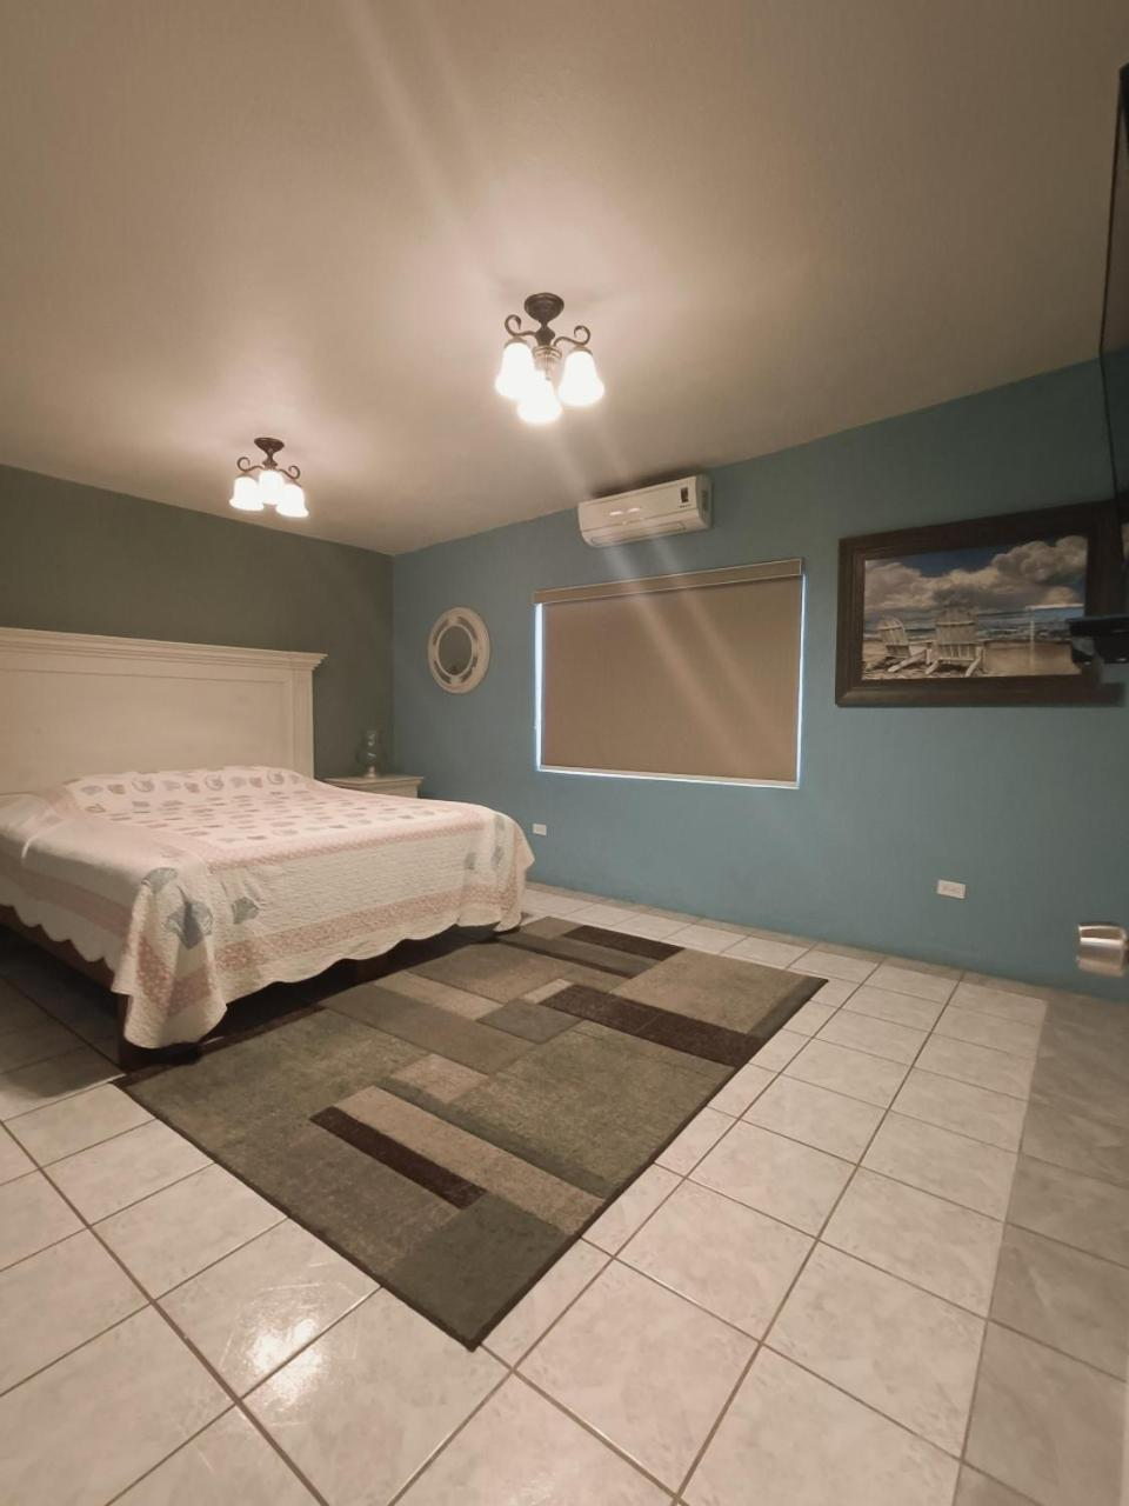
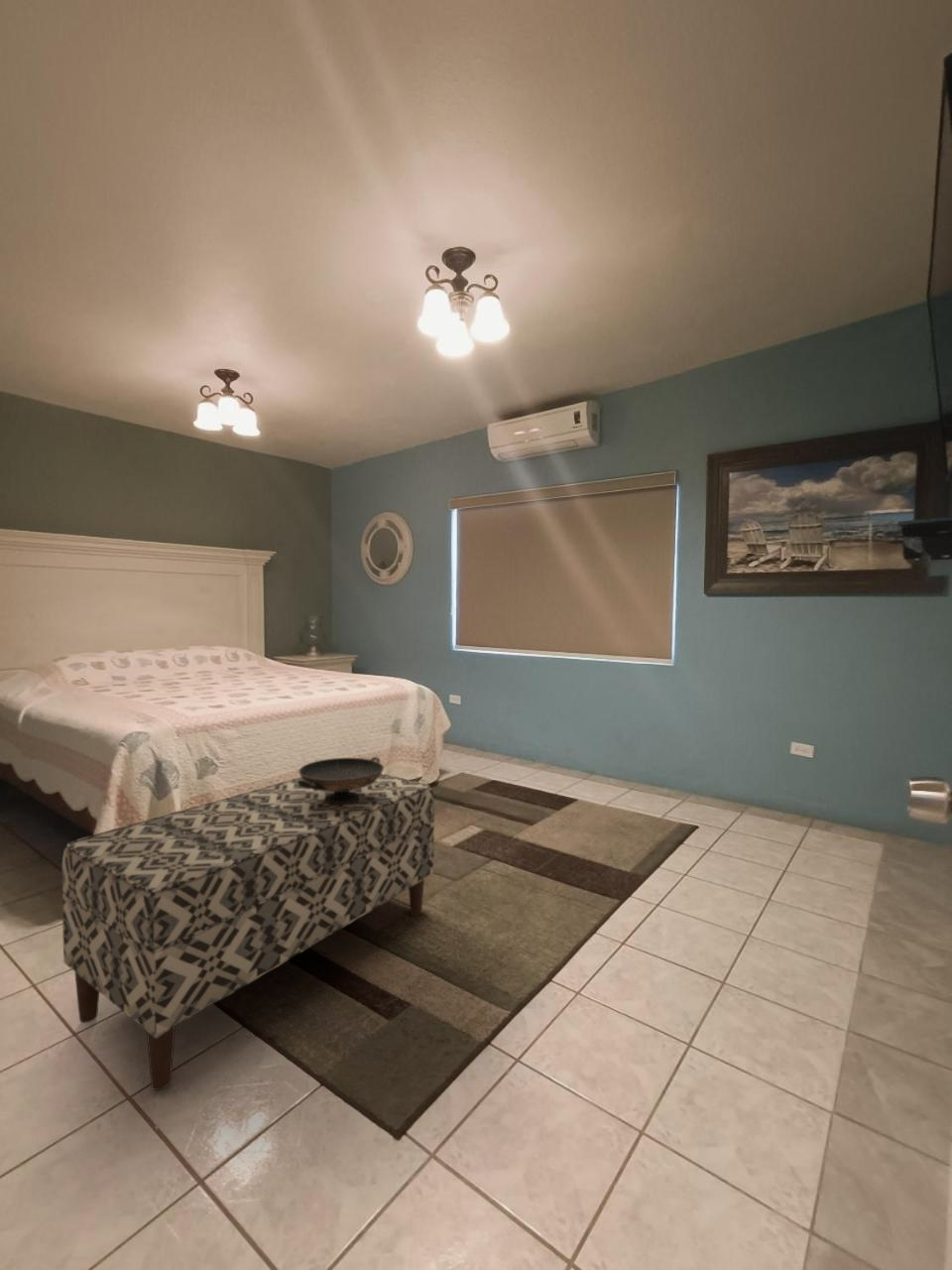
+ bench [60,773,435,1091]
+ decorative bowl [297,756,385,806]
